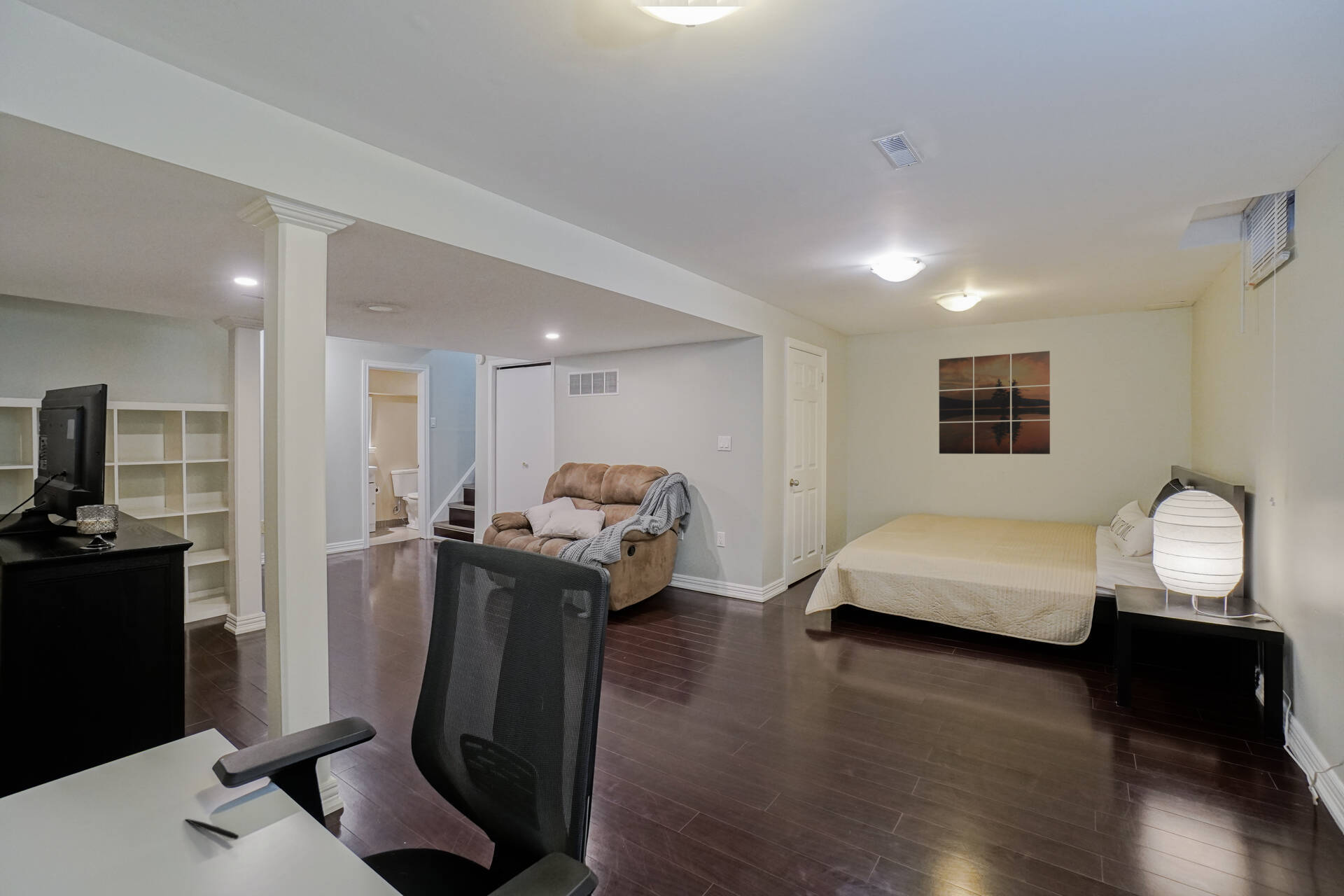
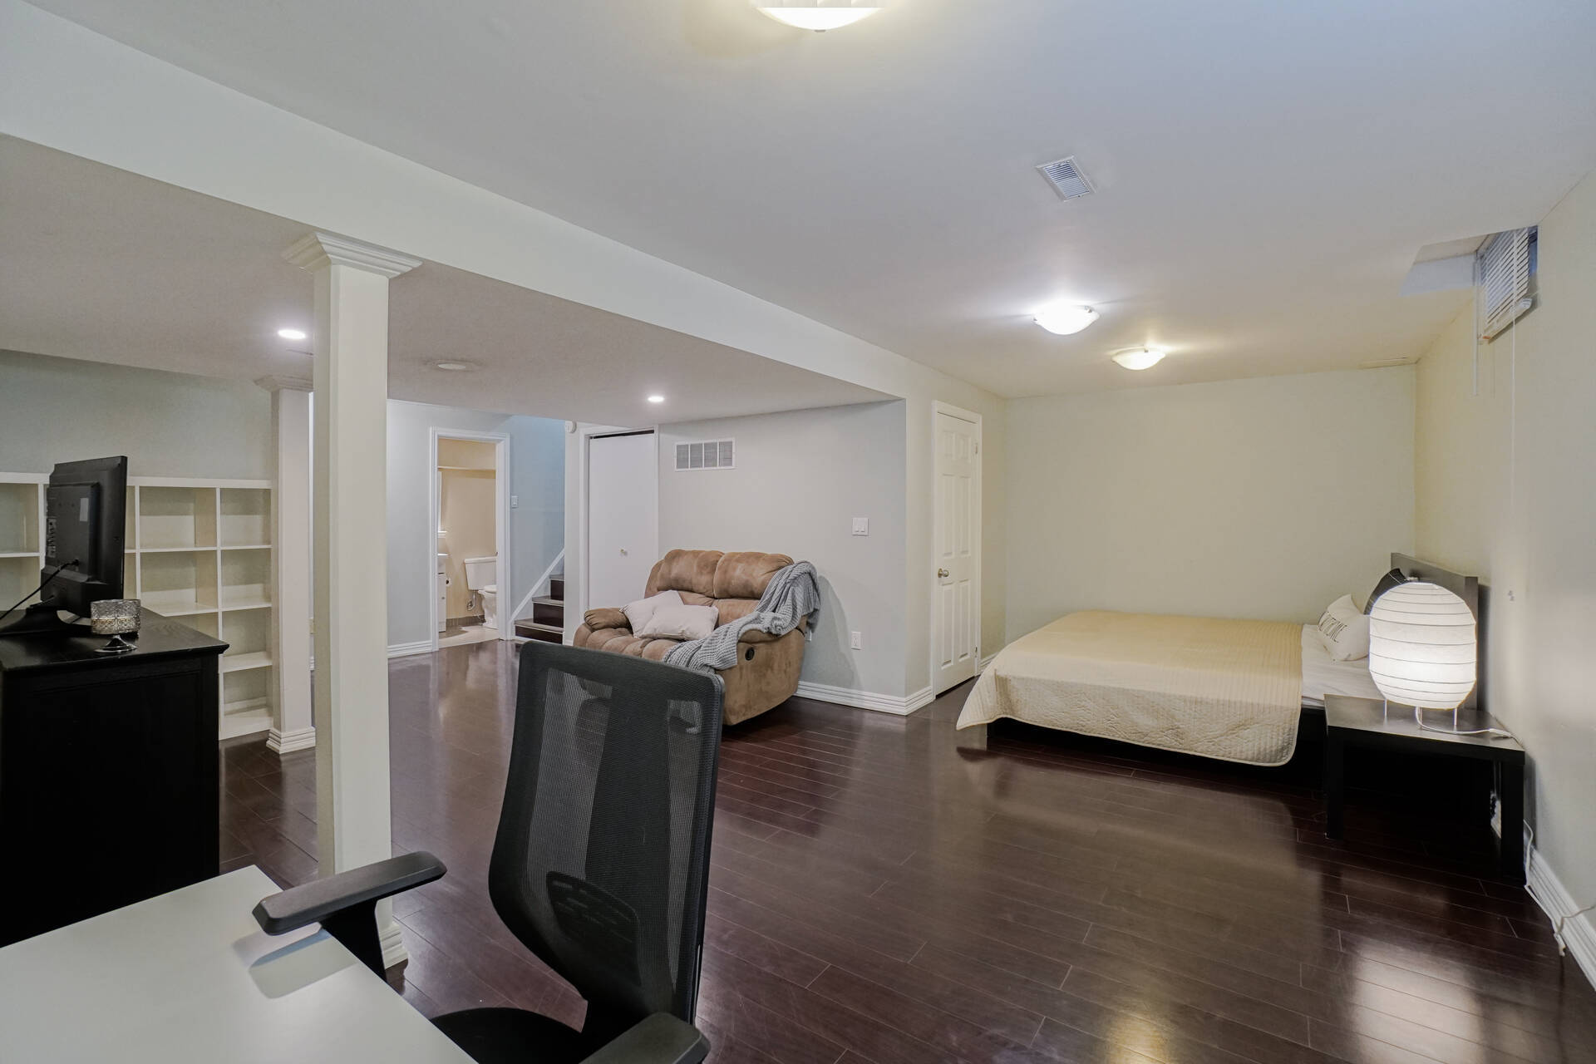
- pen [185,818,239,840]
- wall art [938,350,1051,455]
